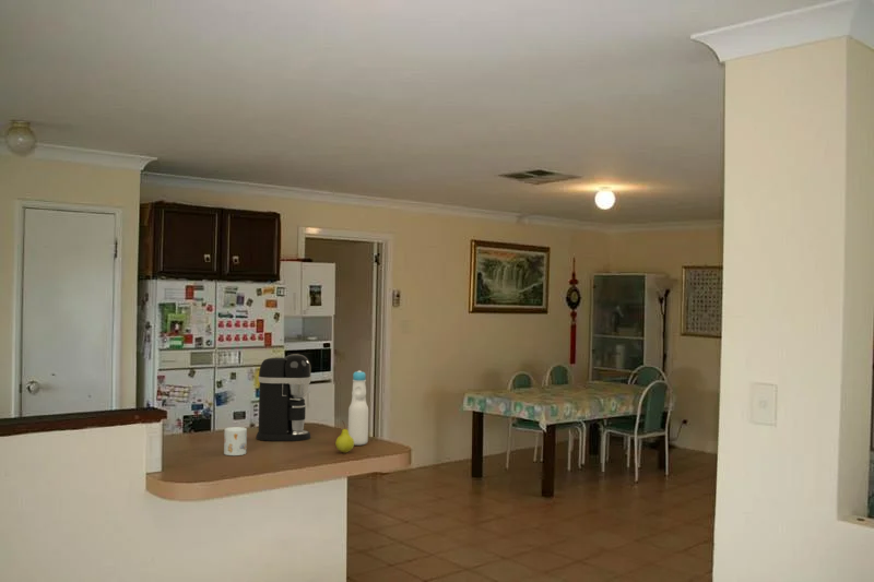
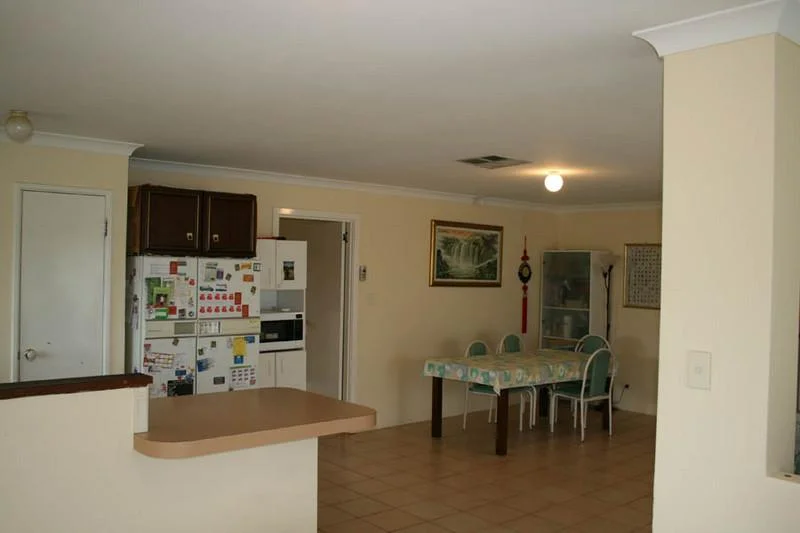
- mug [223,426,248,456]
- bottle [347,369,369,447]
- fruit [334,419,355,454]
- coffee maker [256,353,312,442]
